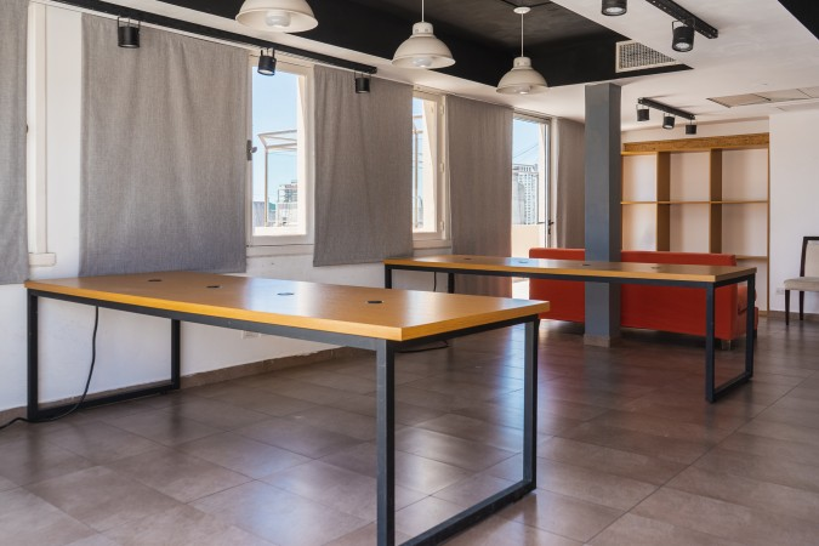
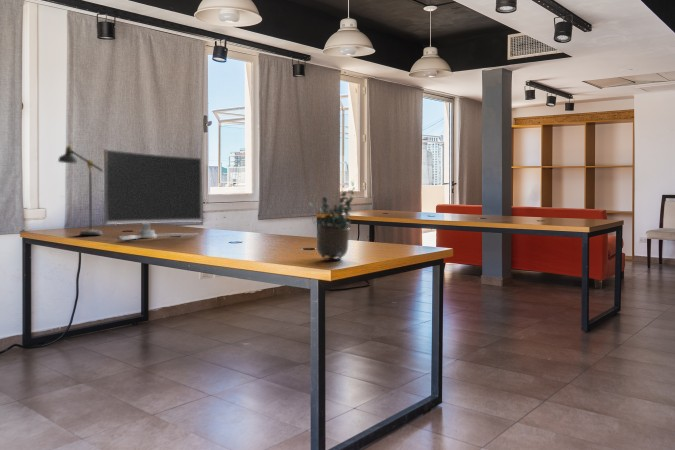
+ desk lamp [57,140,104,236]
+ potted plant [308,180,357,261]
+ computer monitor [103,148,203,241]
